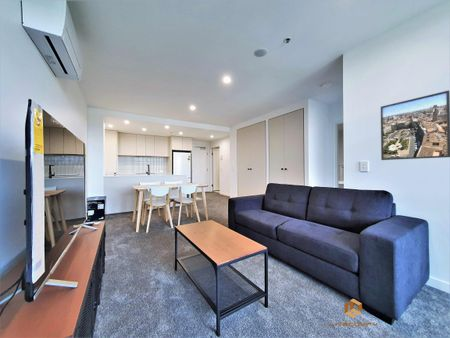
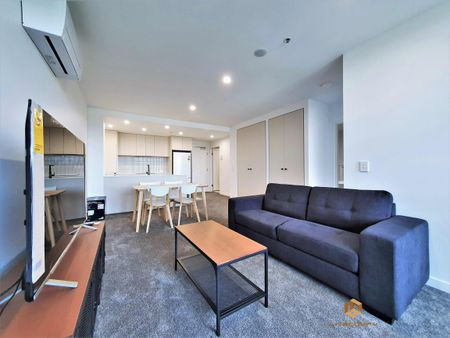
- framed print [380,89,450,161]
